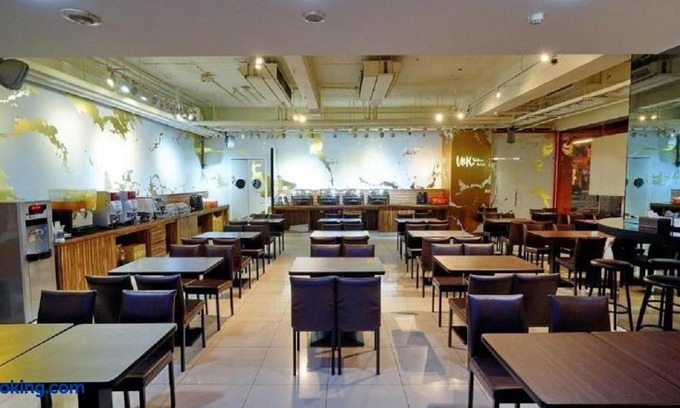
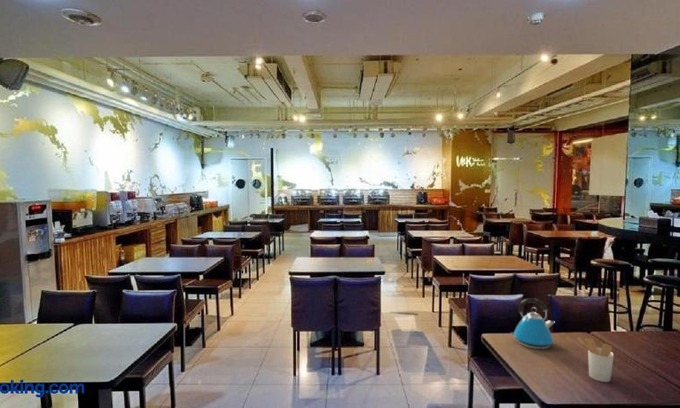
+ utensil holder [577,336,615,383]
+ kettle [510,297,555,350]
